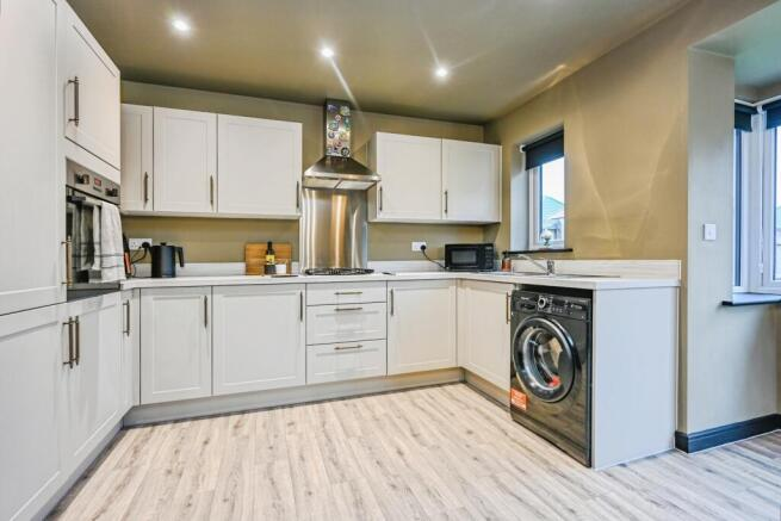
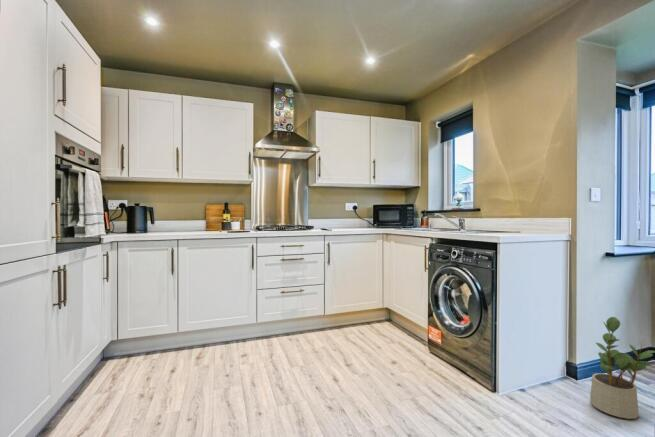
+ potted plant [589,316,655,420]
